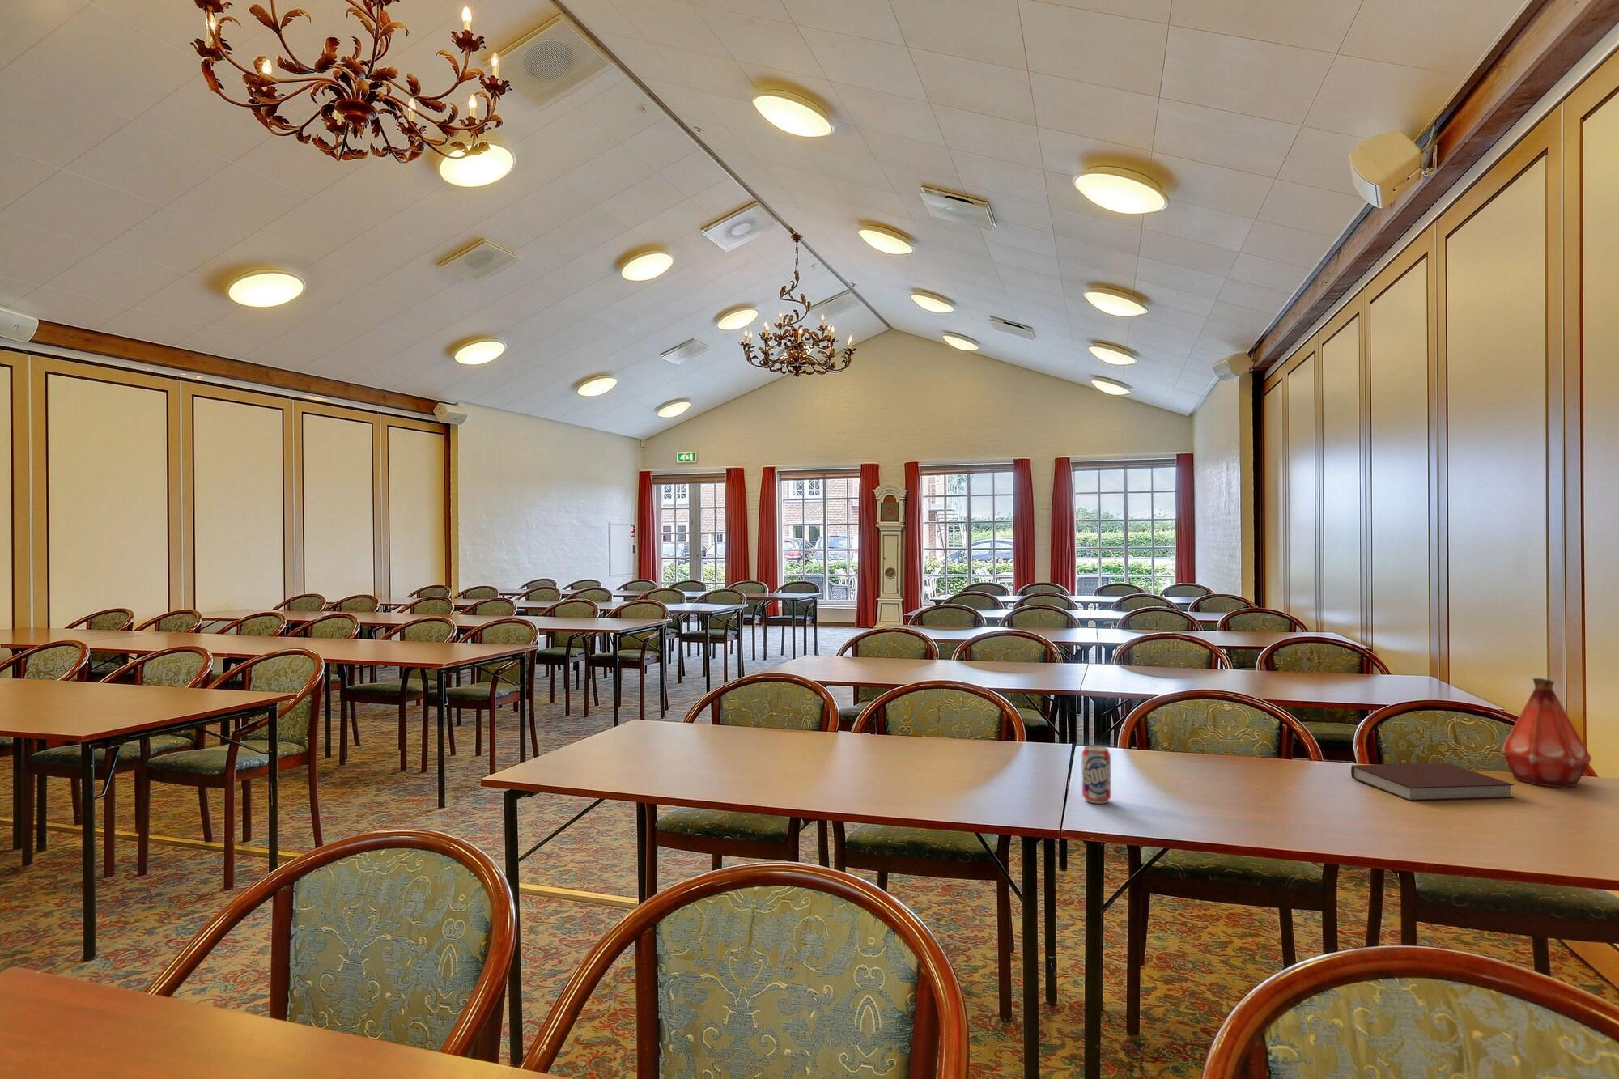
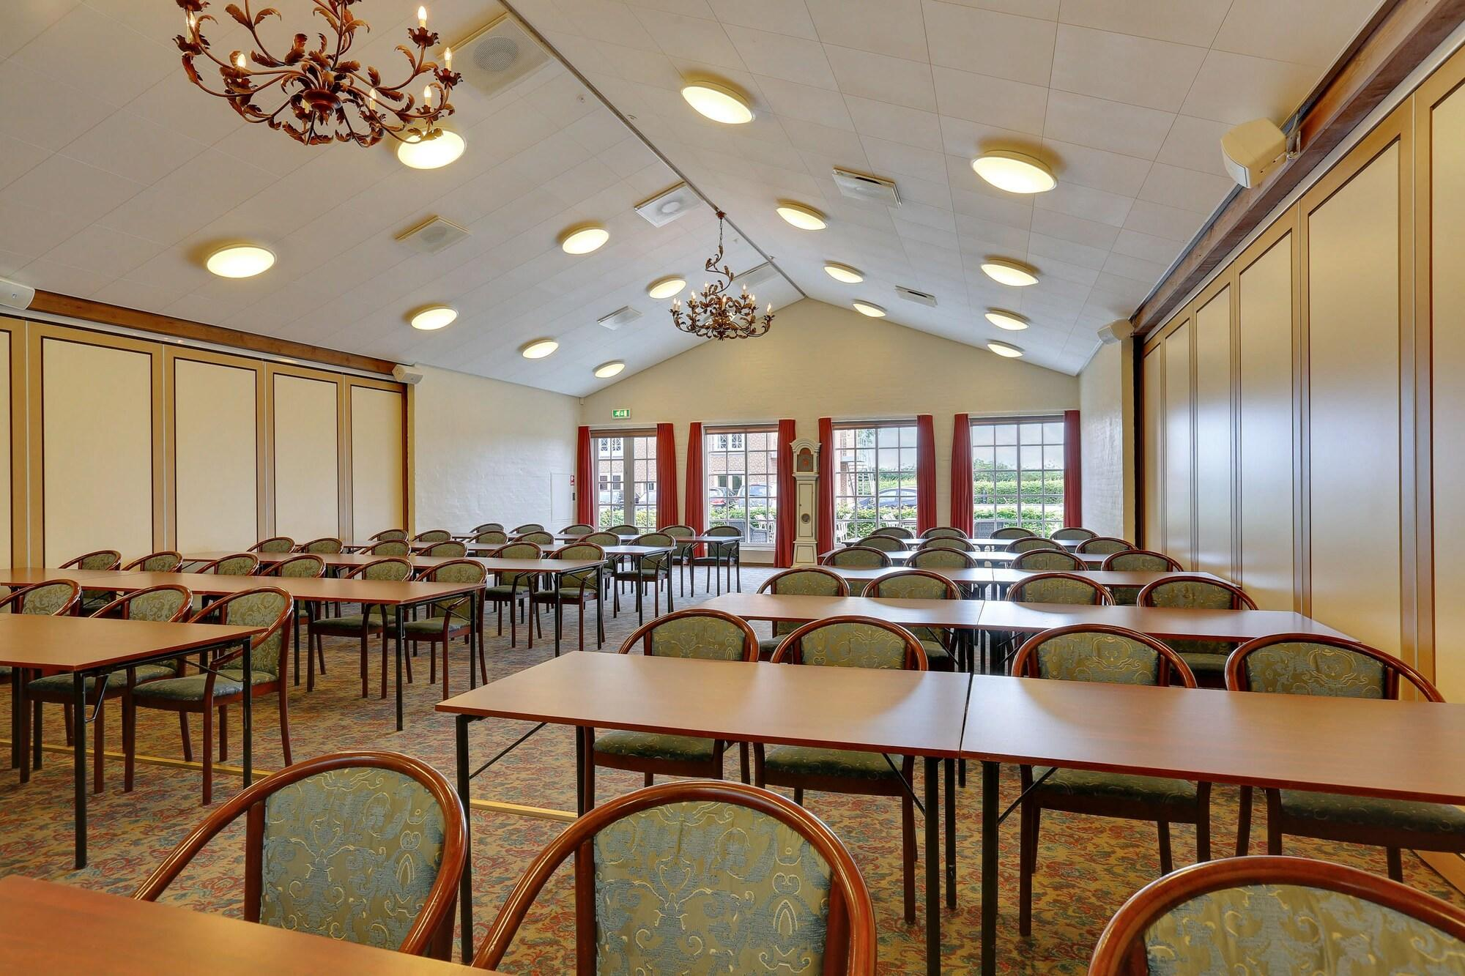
- beverage can [1081,744,1111,804]
- bottle [1501,678,1593,789]
- notebook [1351,762,1514,802]
